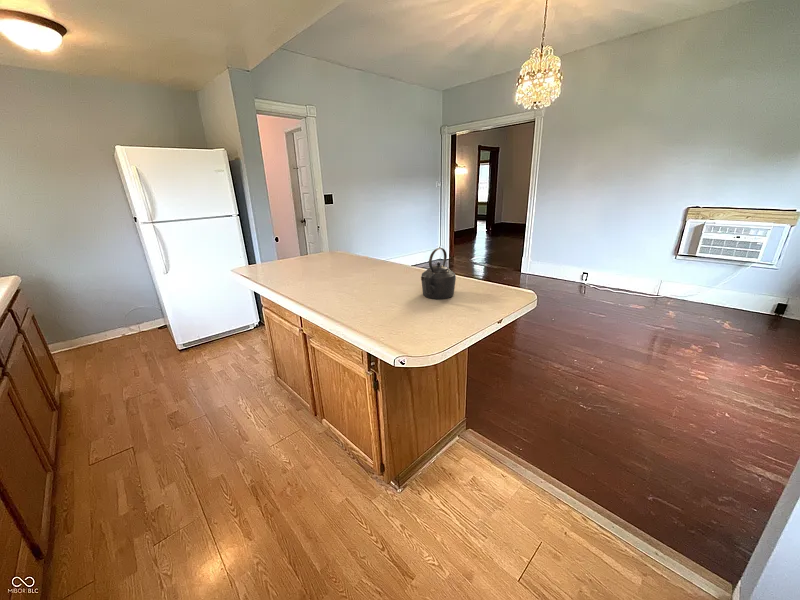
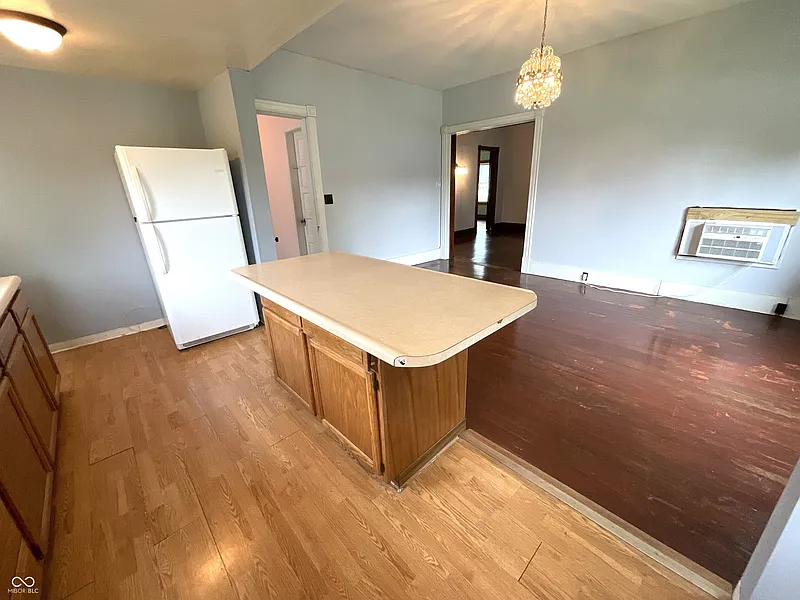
- kettle [420,247,457,300]
